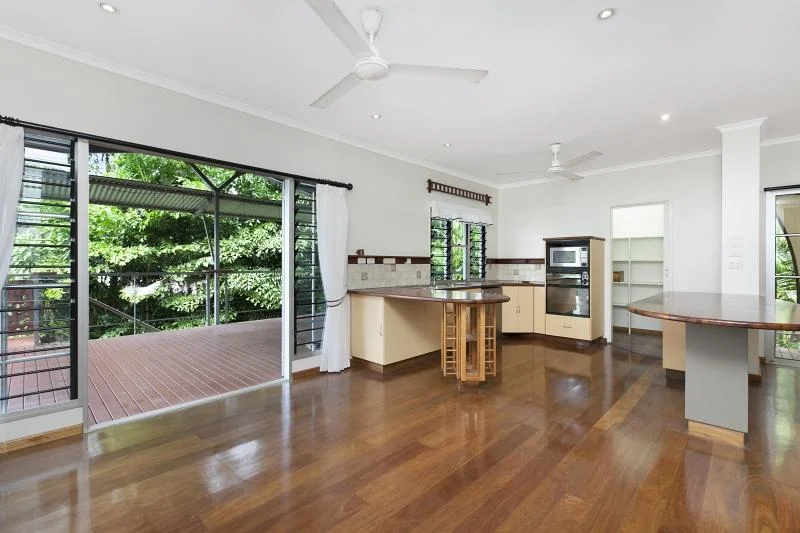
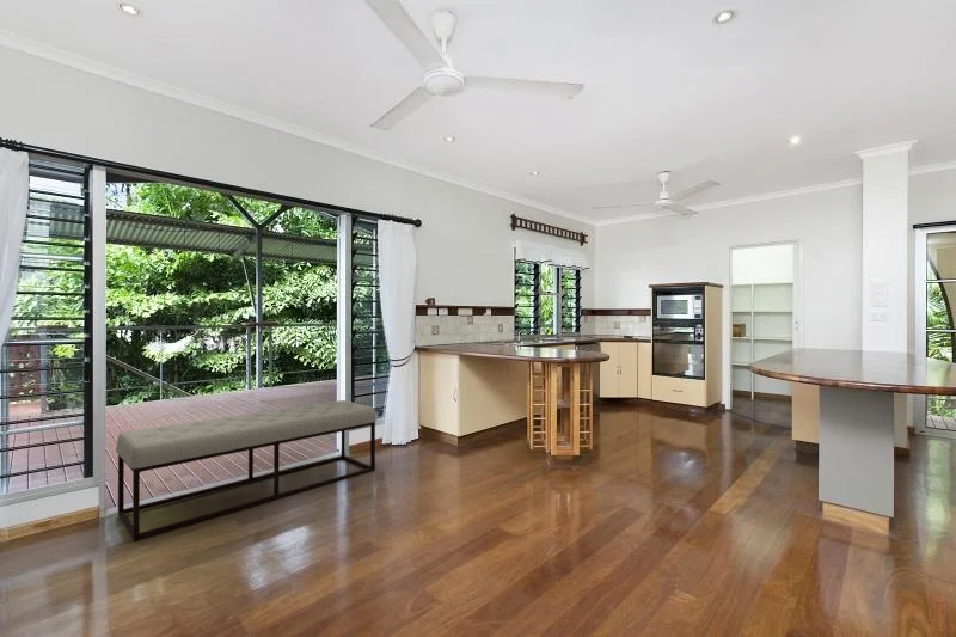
+ bench [115,399,378,543]
